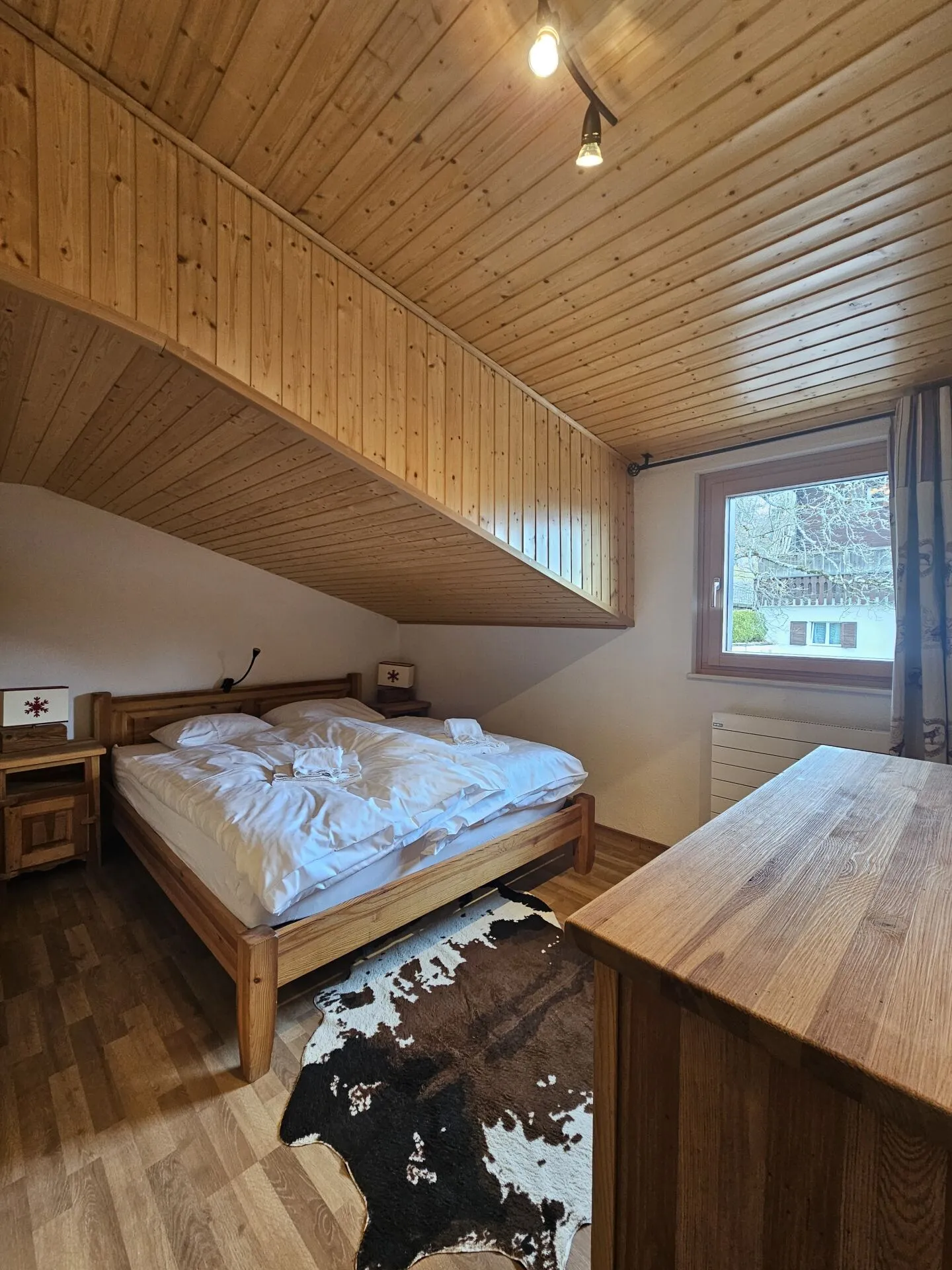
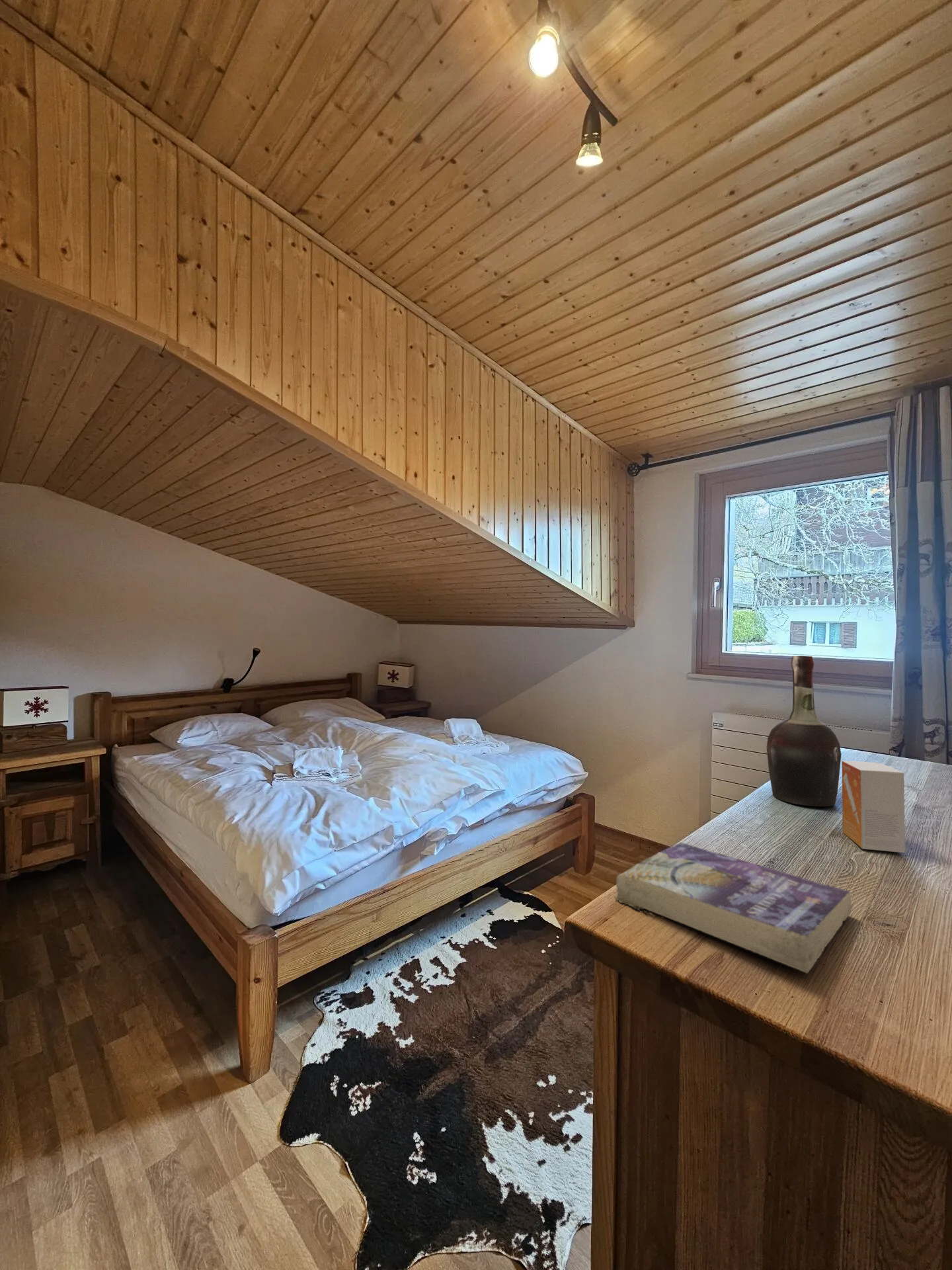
+ small box [842,760,906,853]
+ cognac bottle [766,656,842,807]
+ book [614,841,853,974]
